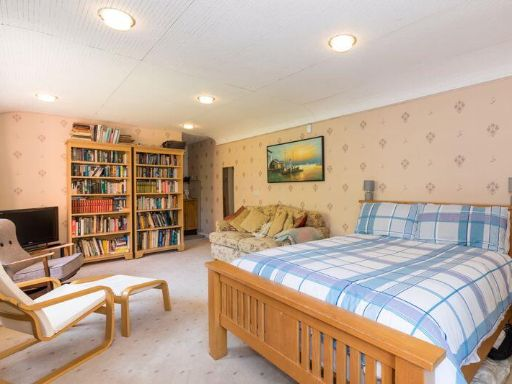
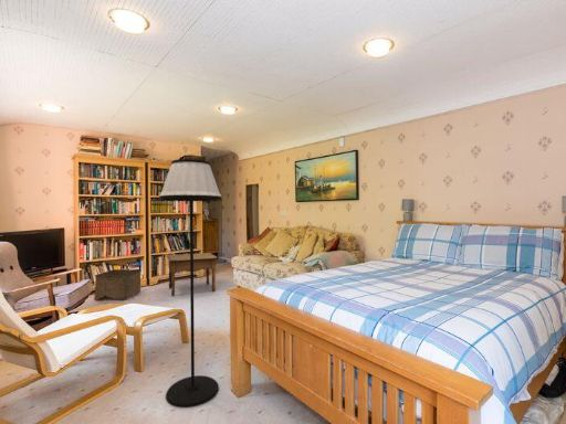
+ storage bin [93,268,143,301]
+ floor lamp [158,158,222,409]
+ side table [166,252,218,297]
